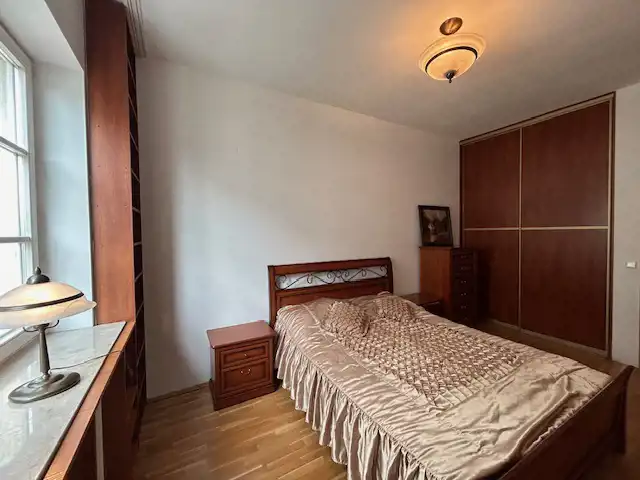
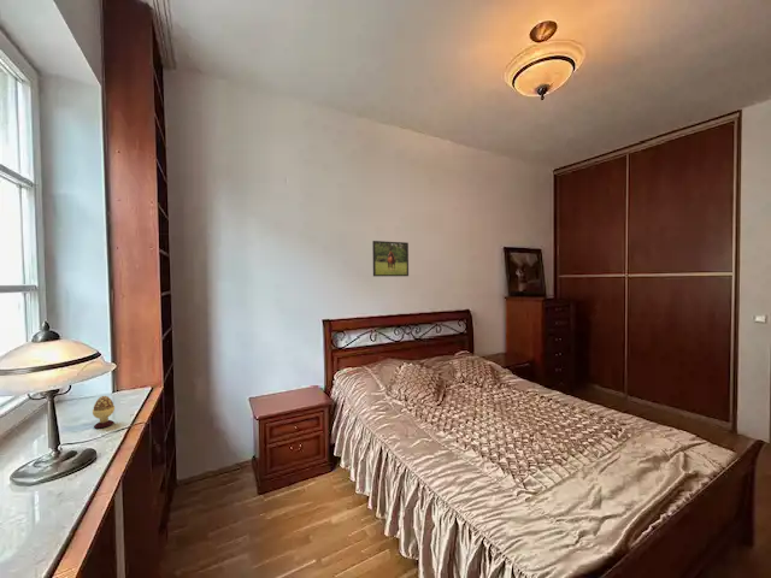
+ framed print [371,240,410,277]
+ decorative egg [92,395,116,430]
